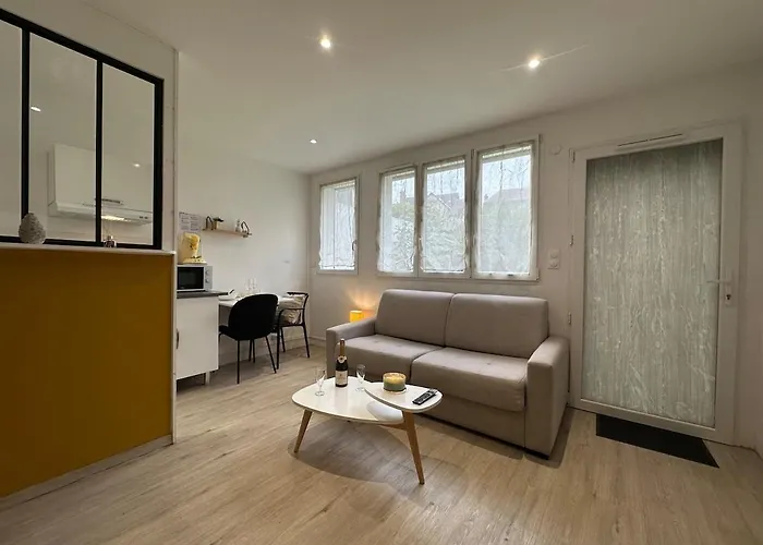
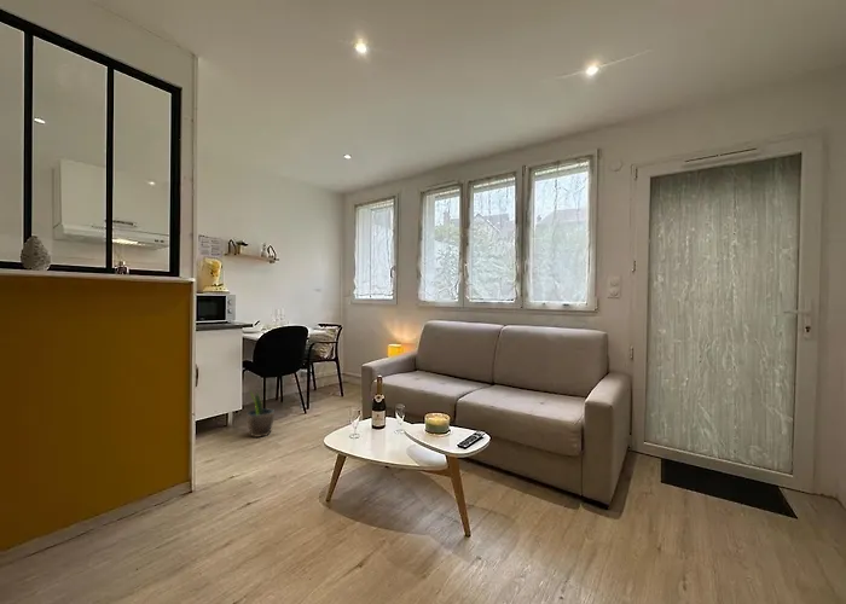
+ potted plant [245,389,276,439]
